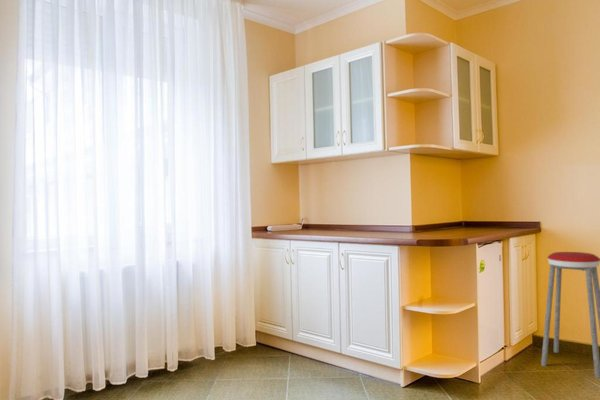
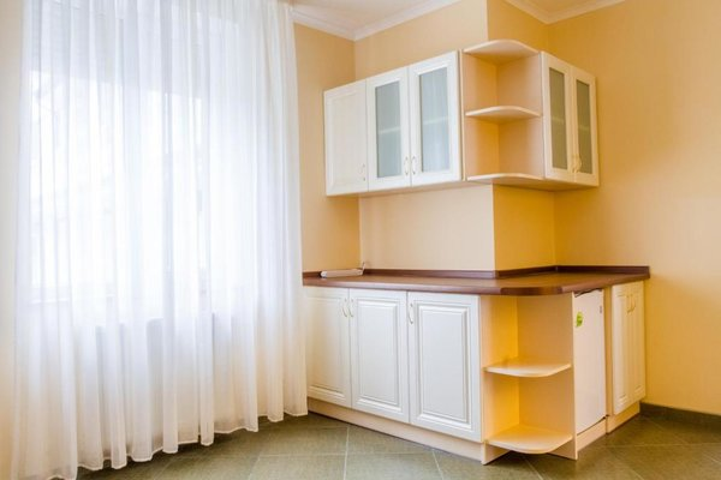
- music stool [540,251,600,379]
